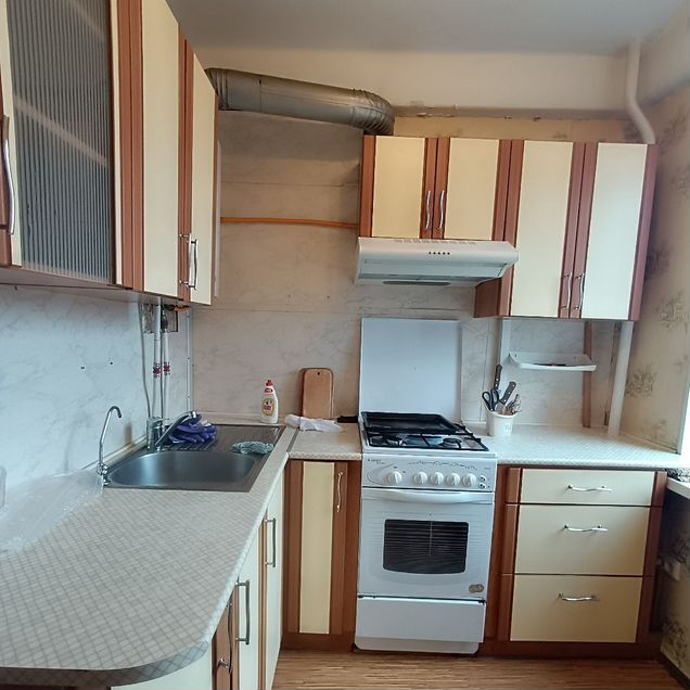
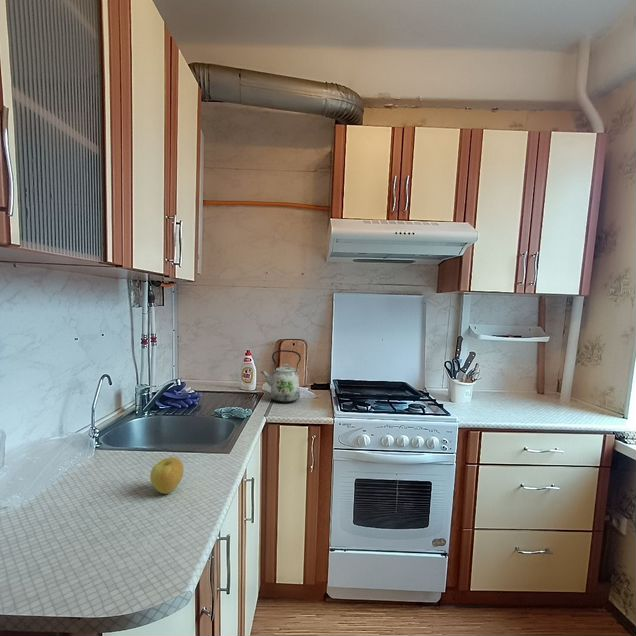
+ kettle [260,349,302,404]
+ apple [149,456,185,495]
